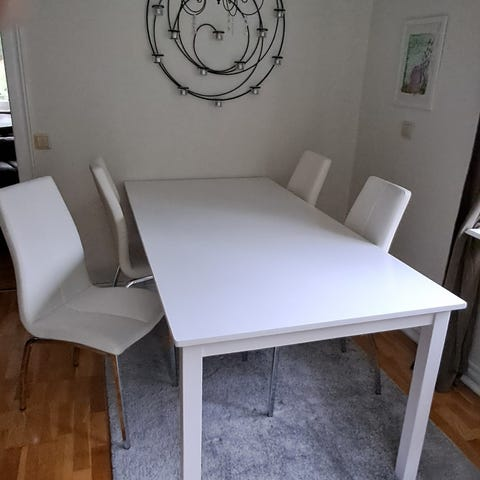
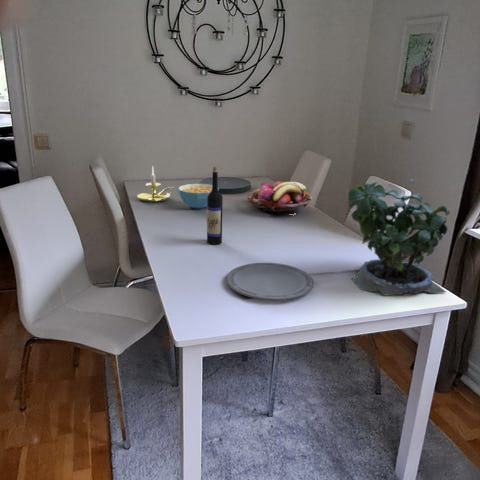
+ fruit basket [247,180,313,215]
+ plate [199,176,252,194]
+ candle holder [136,165,176,203]
+ plate [226,262,314,301]
+ cereal bowl [177,183,219,210]
+ wine bottle [206,166,224,246]
+ potted plant [347,177,451,297]
